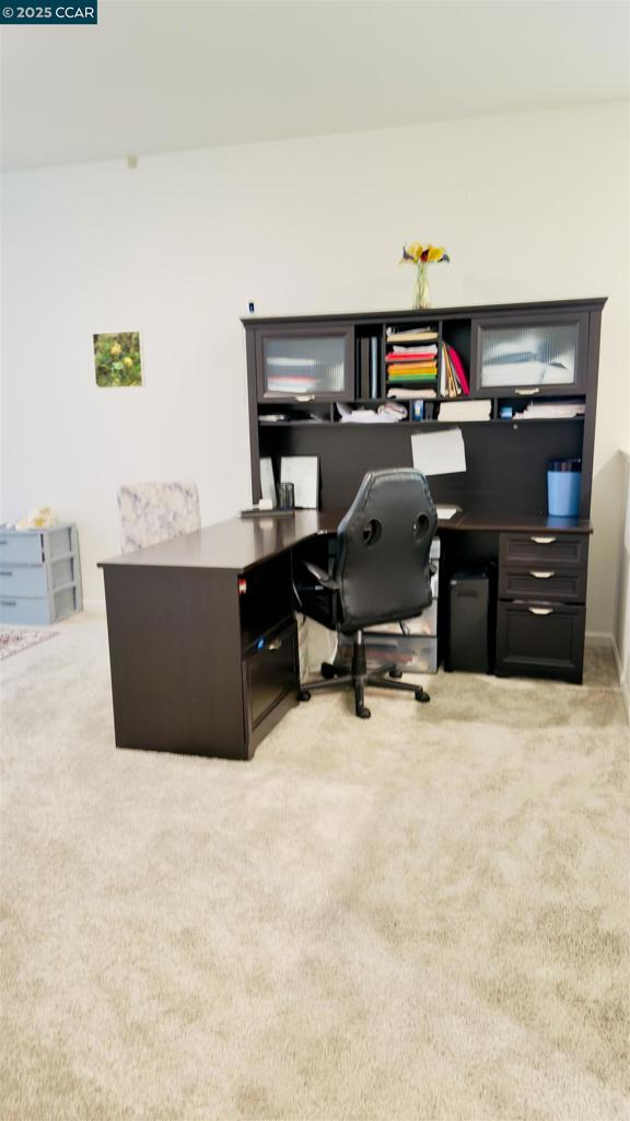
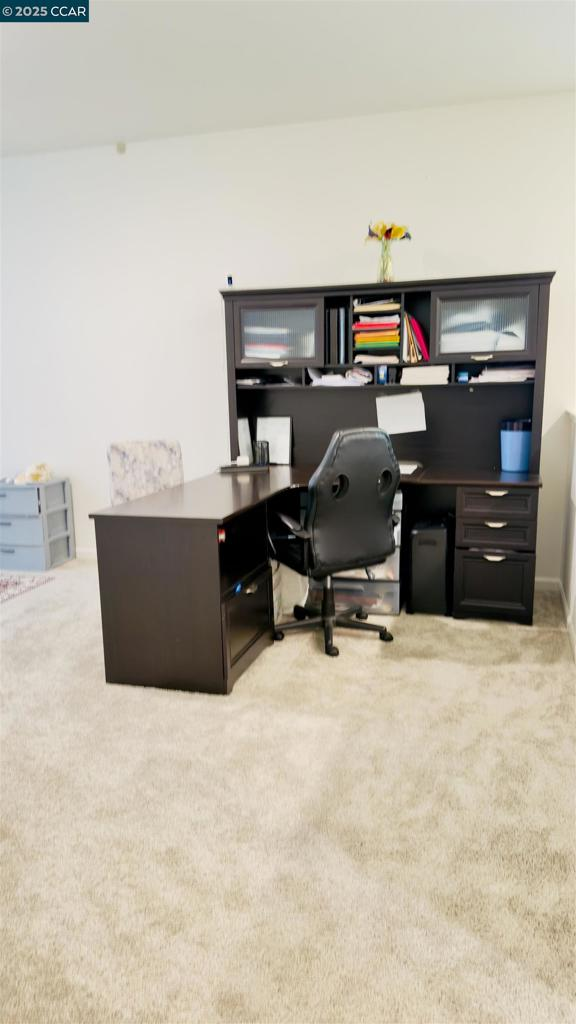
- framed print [91,330,147,390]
